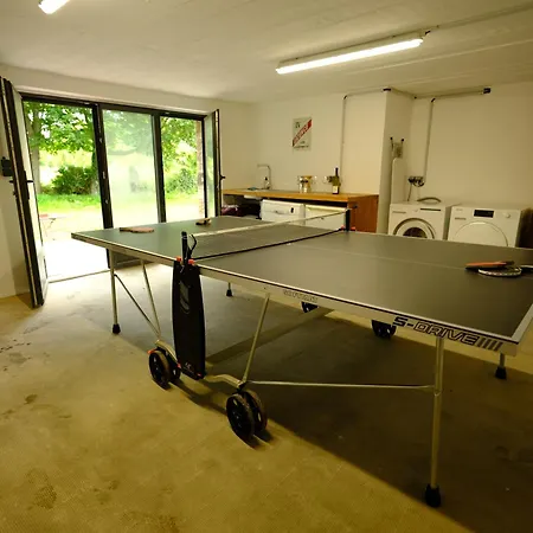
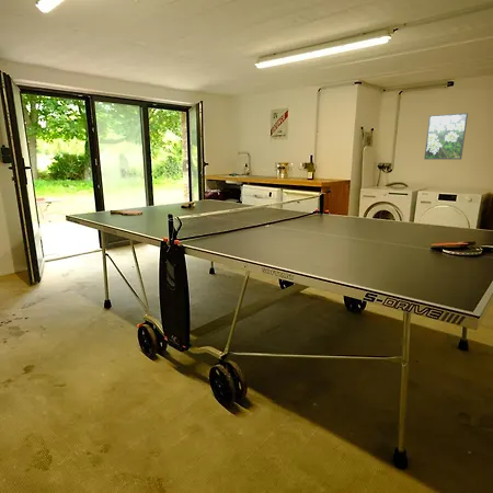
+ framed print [424,112,469,160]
